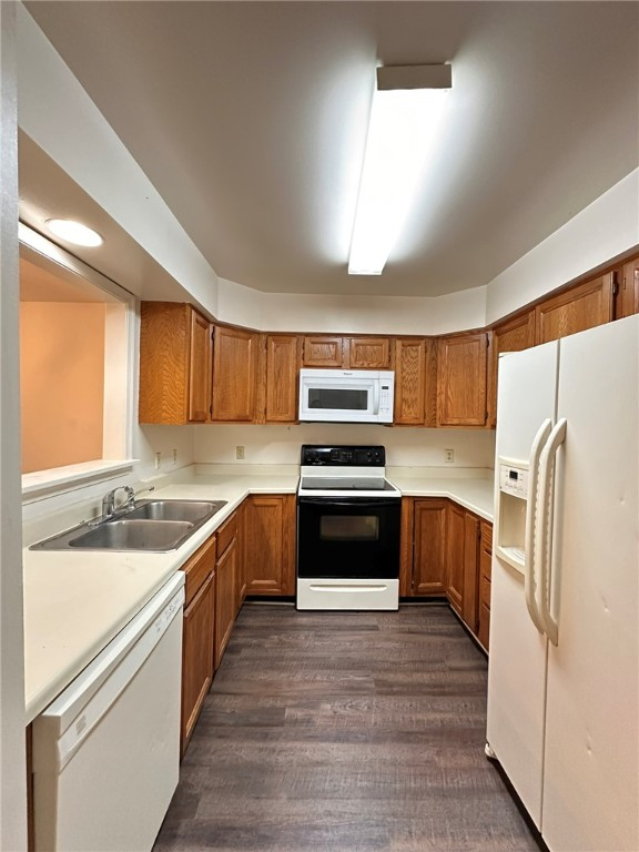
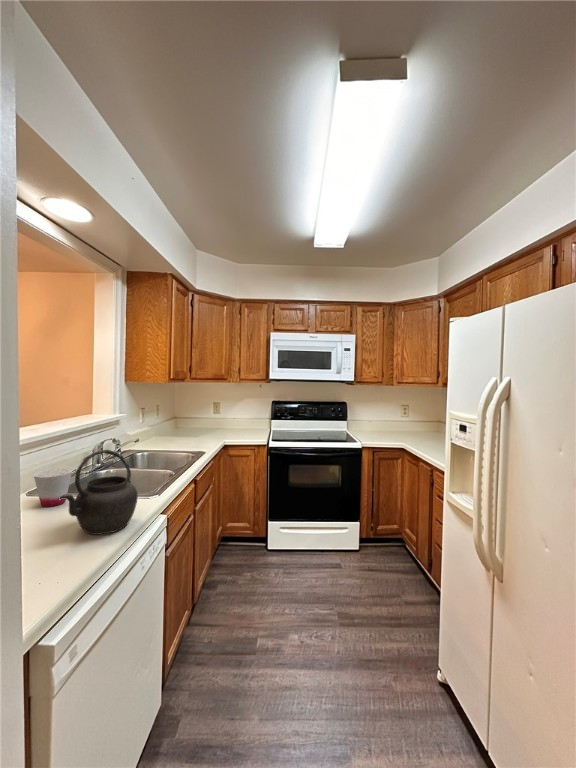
+ kettle [59,449,139,536]
+ cup [33,467,73,508]
